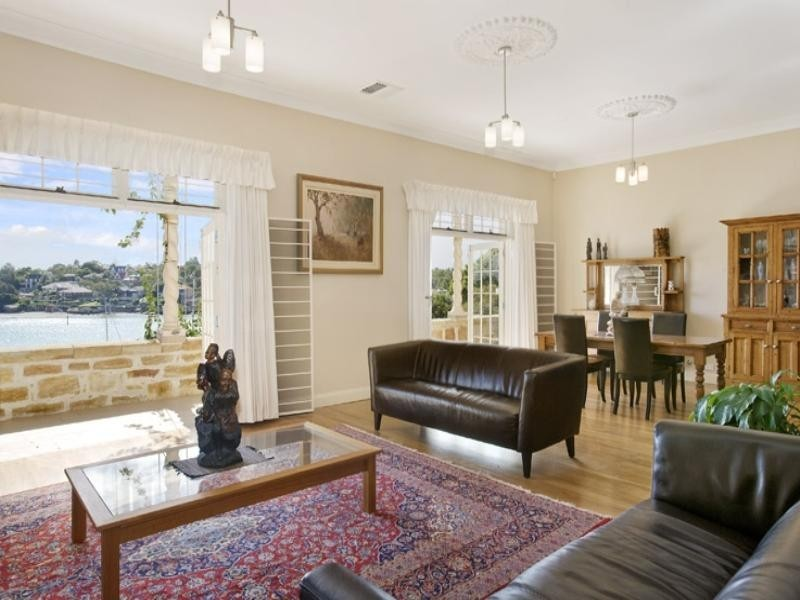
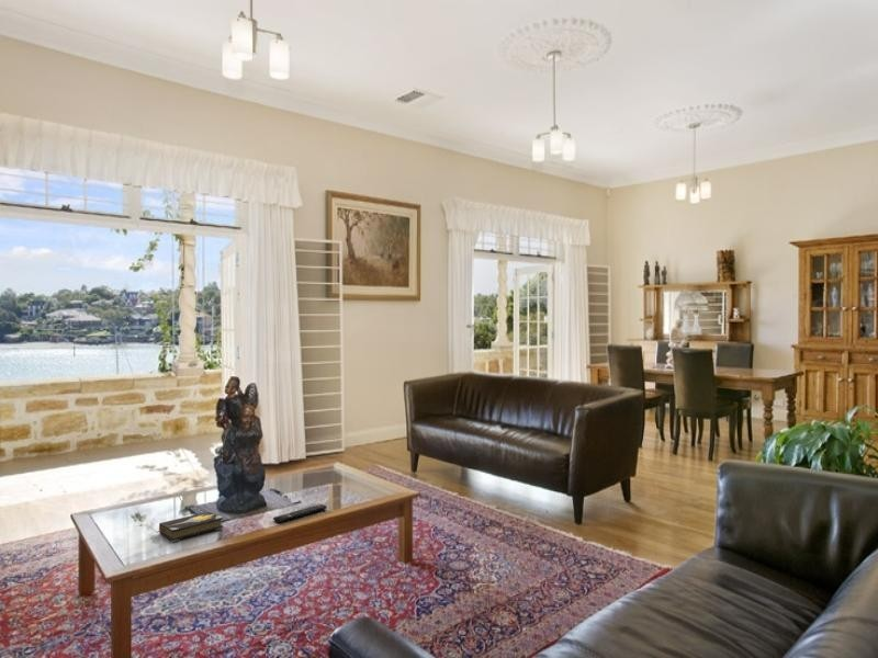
+ hardback book [155,511,224,543]
+ remote control [272,503,328,524]
